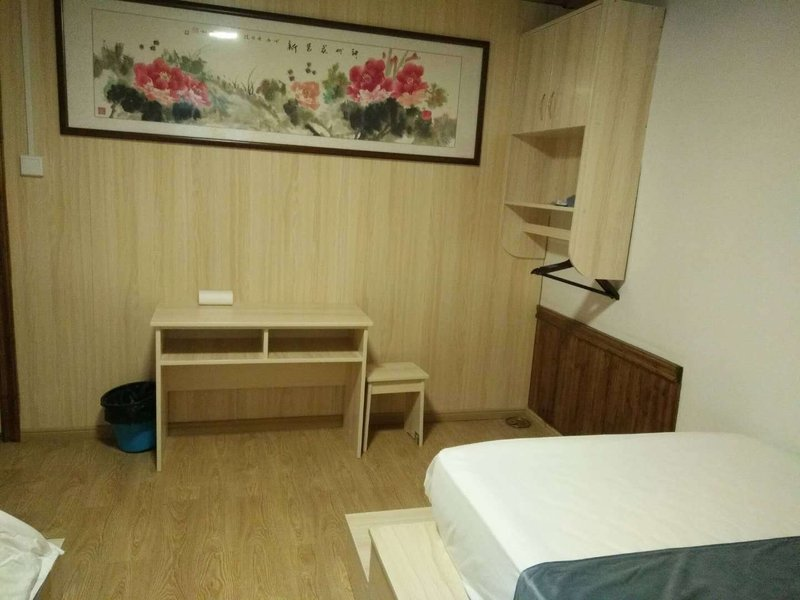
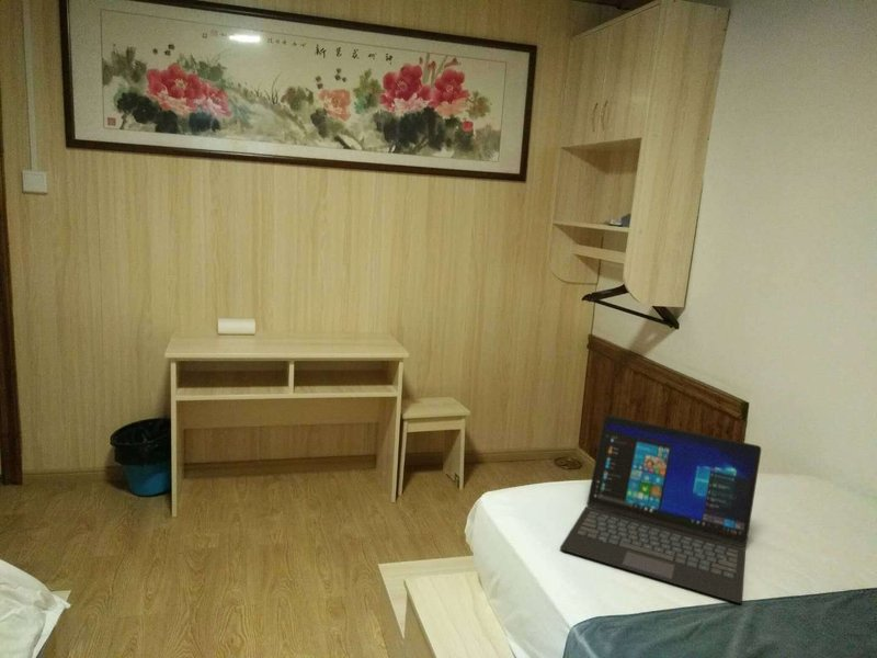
+ laptop [559,413,762,604]
